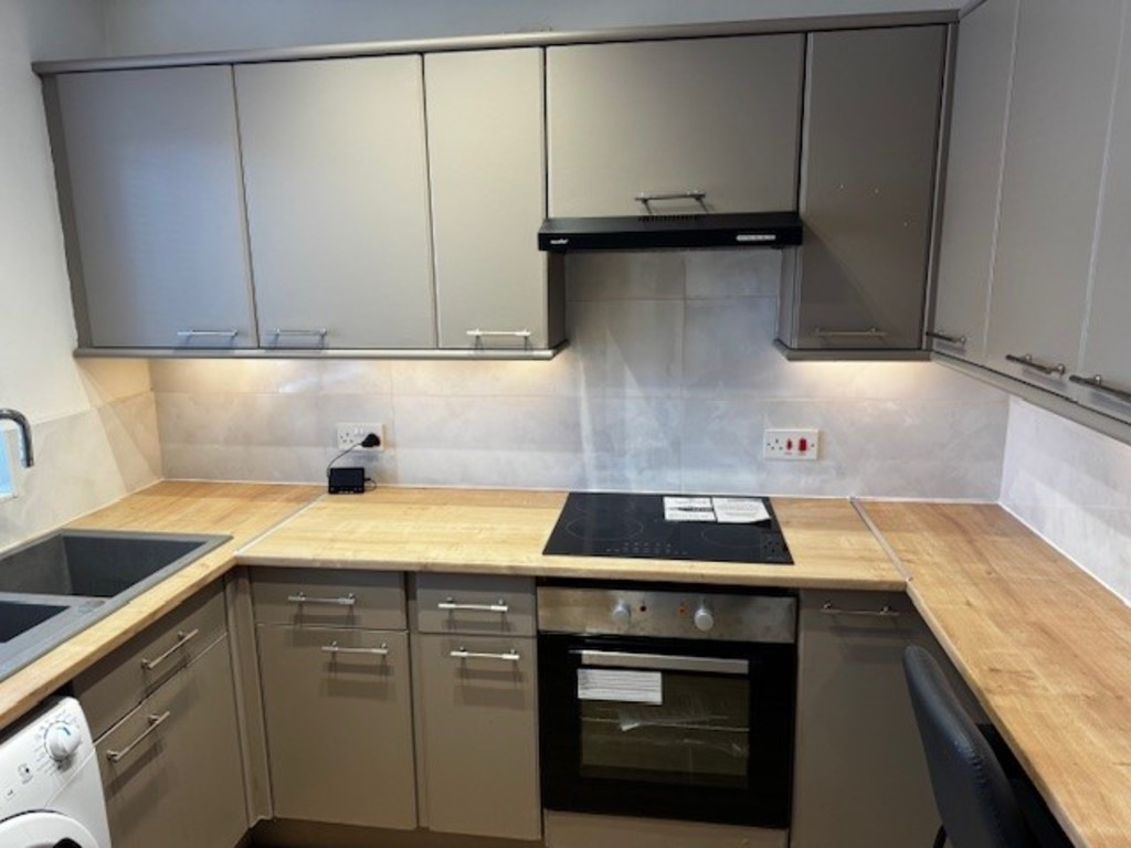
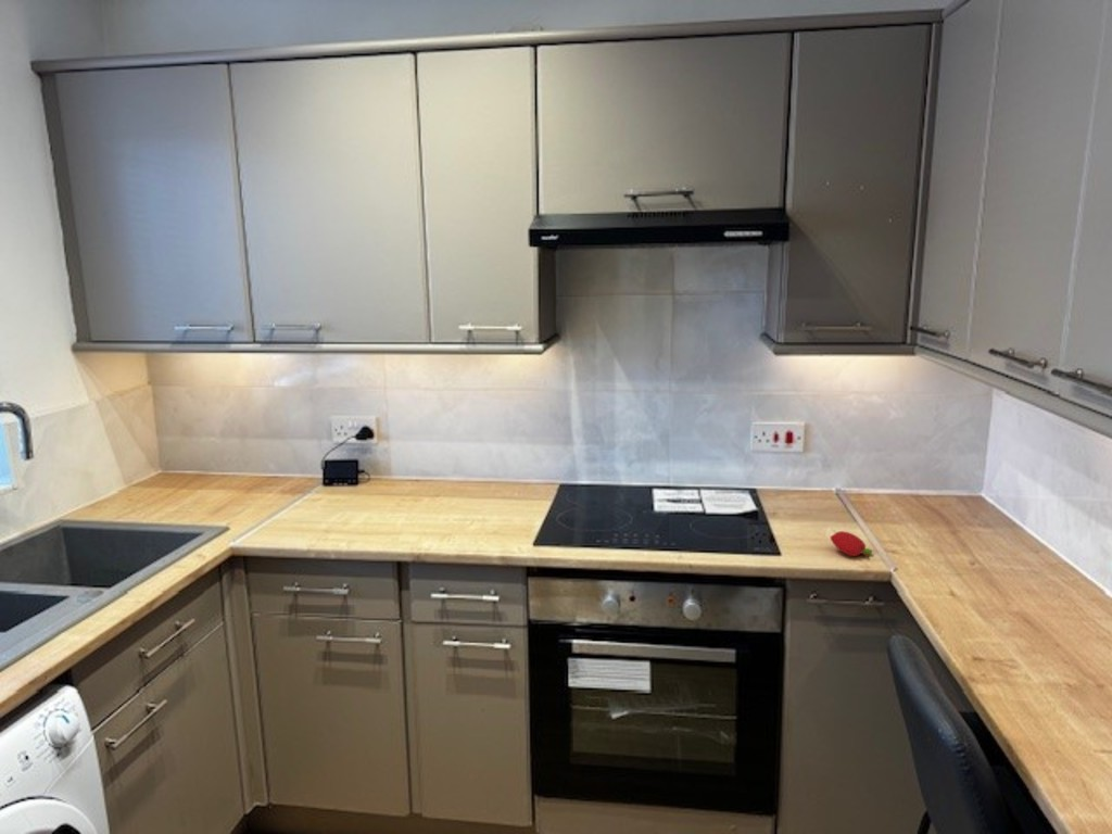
+ fruit [830,530,873,558]
